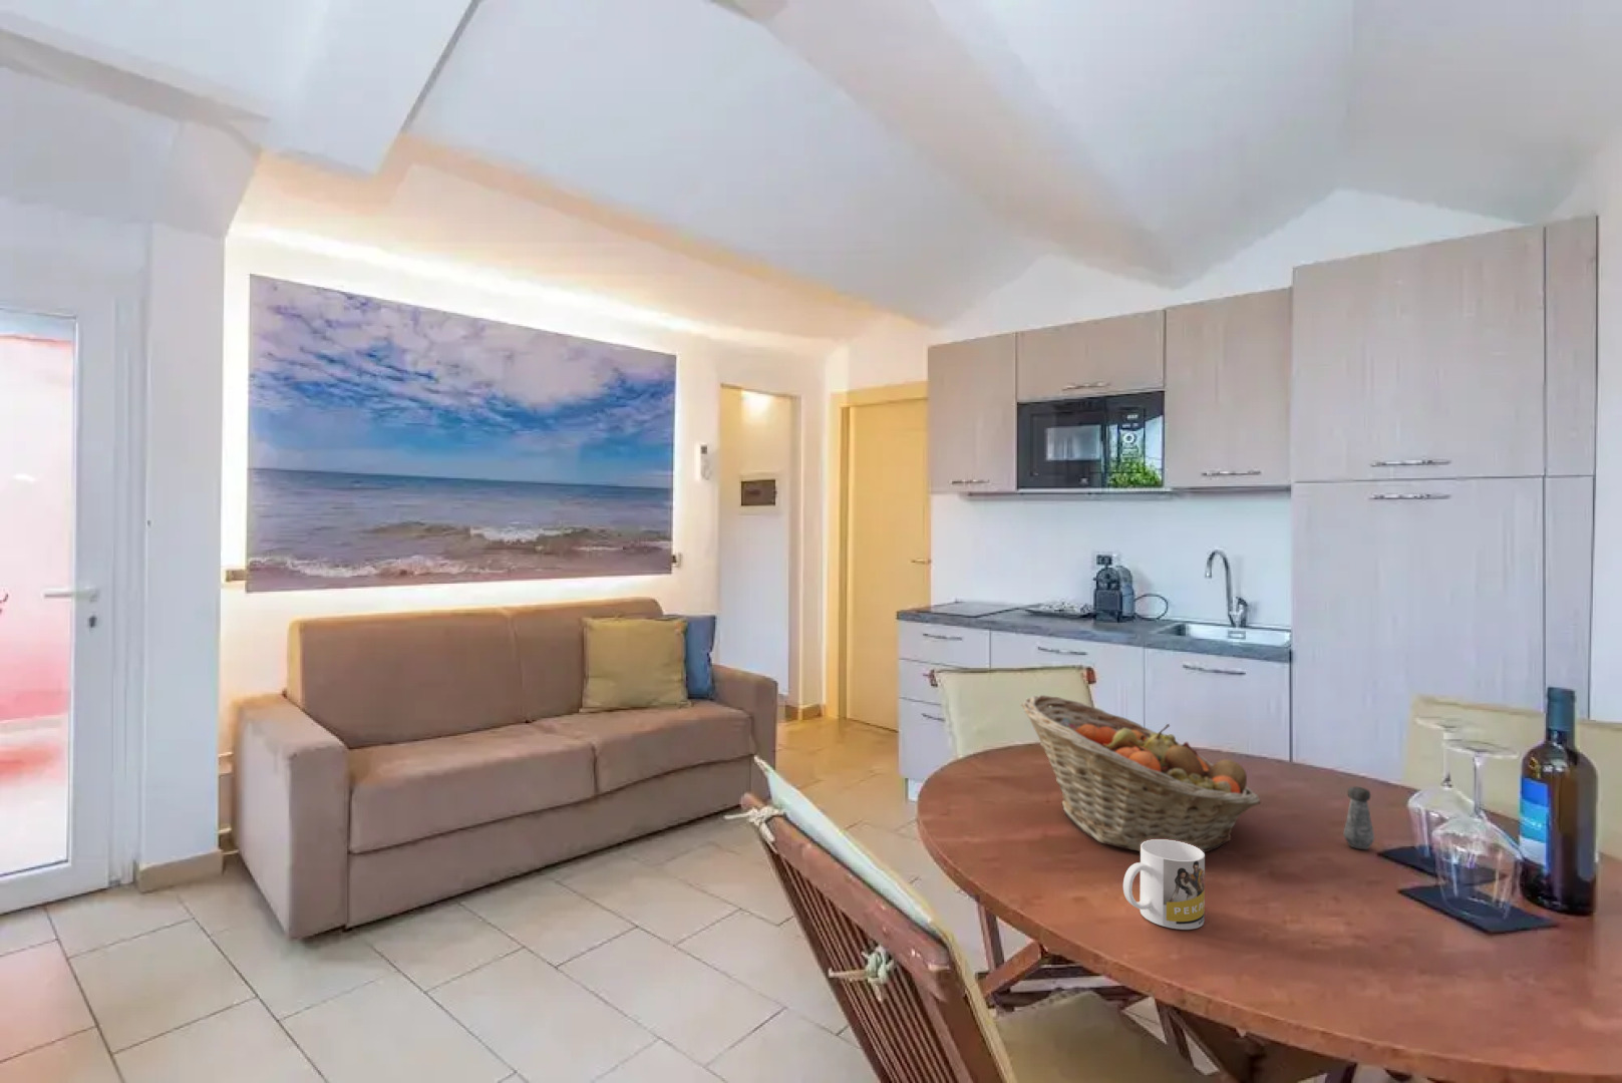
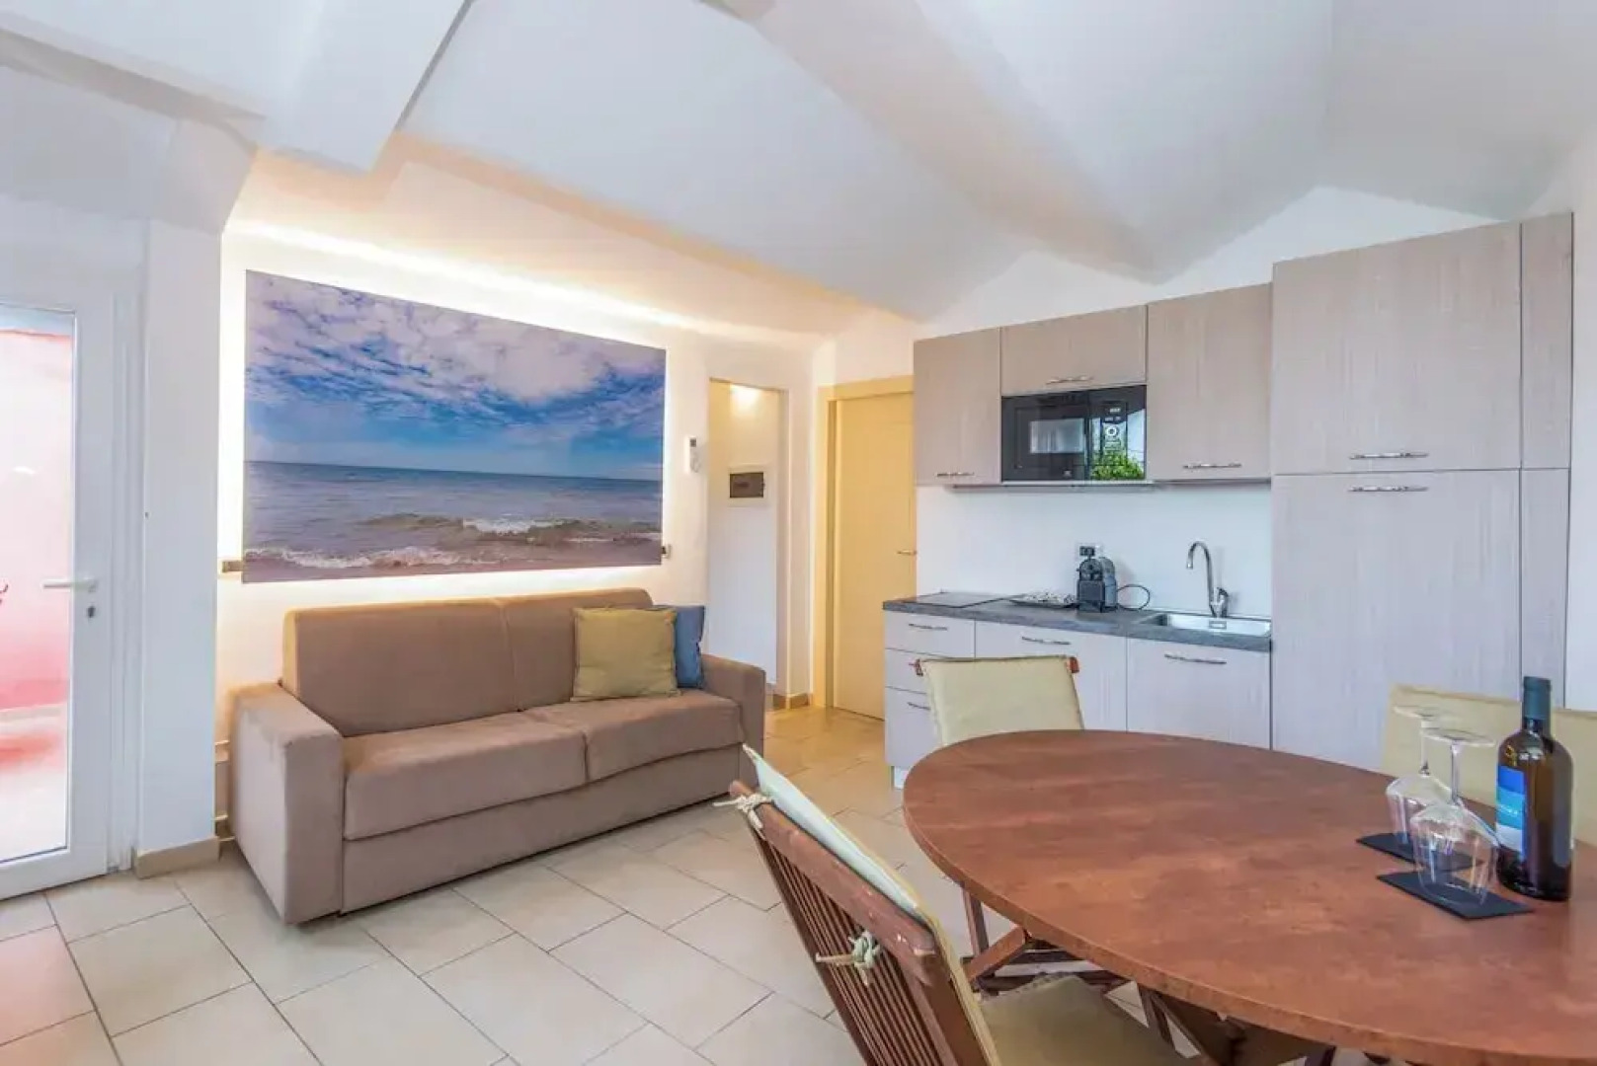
- mug [1123,839,1206,931]
- fruit basket [1020,694,1261,853]
- salt shaker [1342,786,1375,851]
